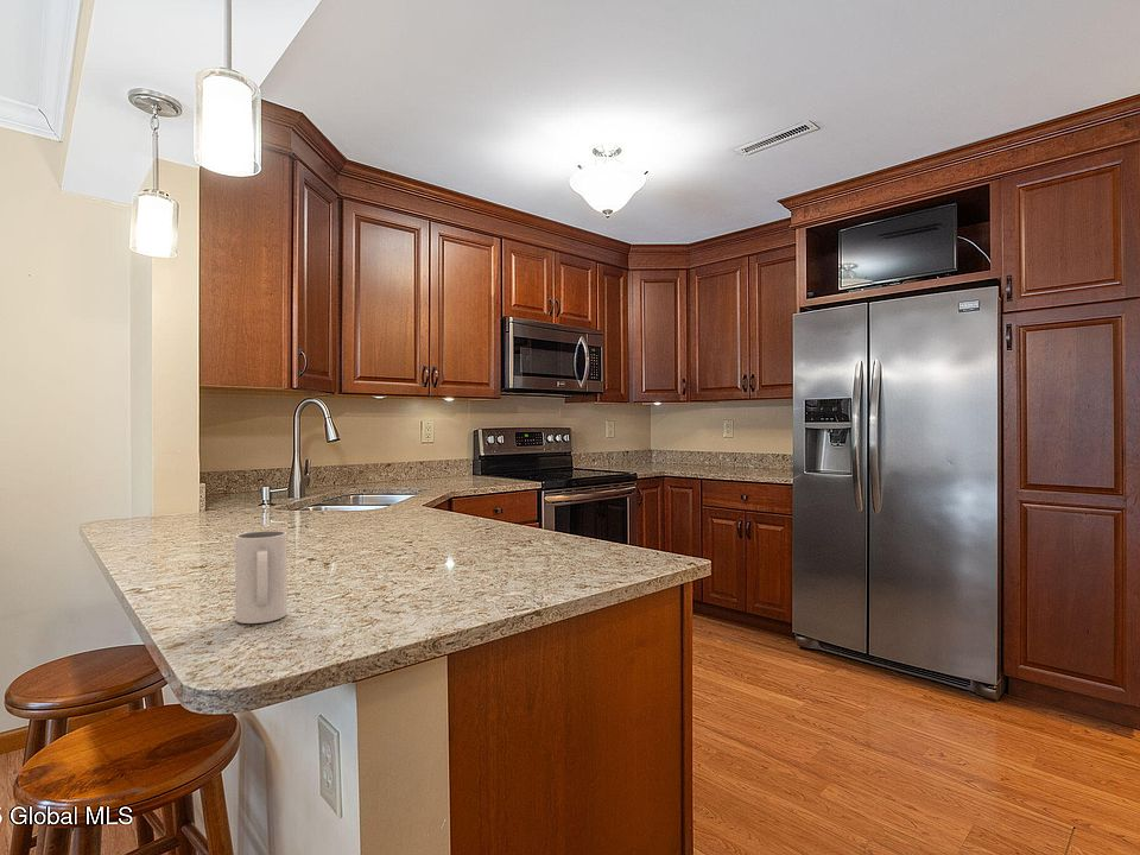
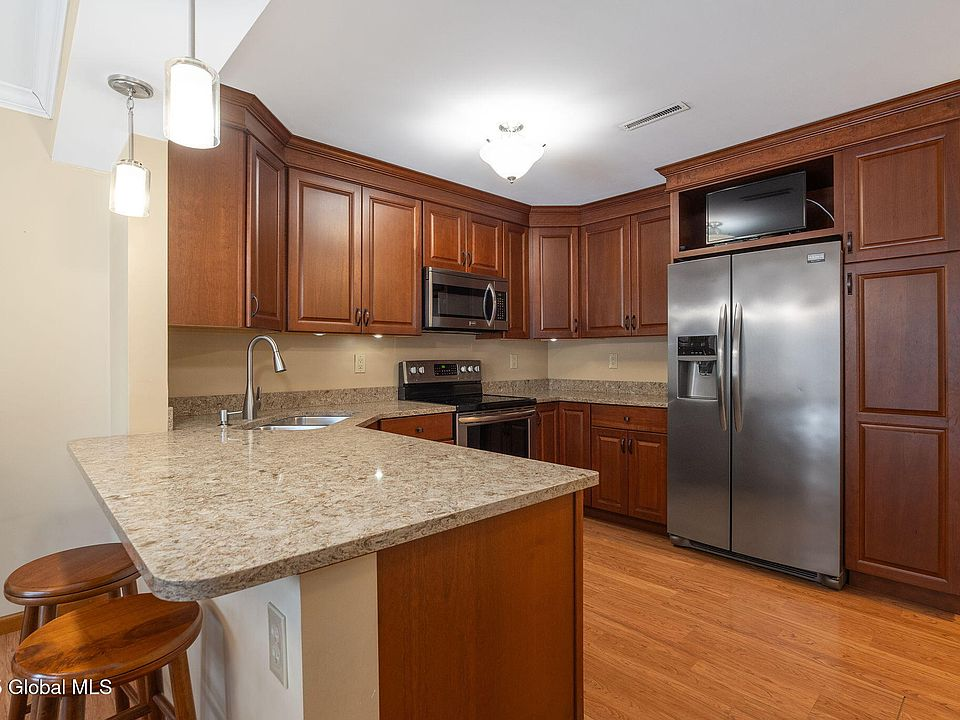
- mug [234,530,289,625]
